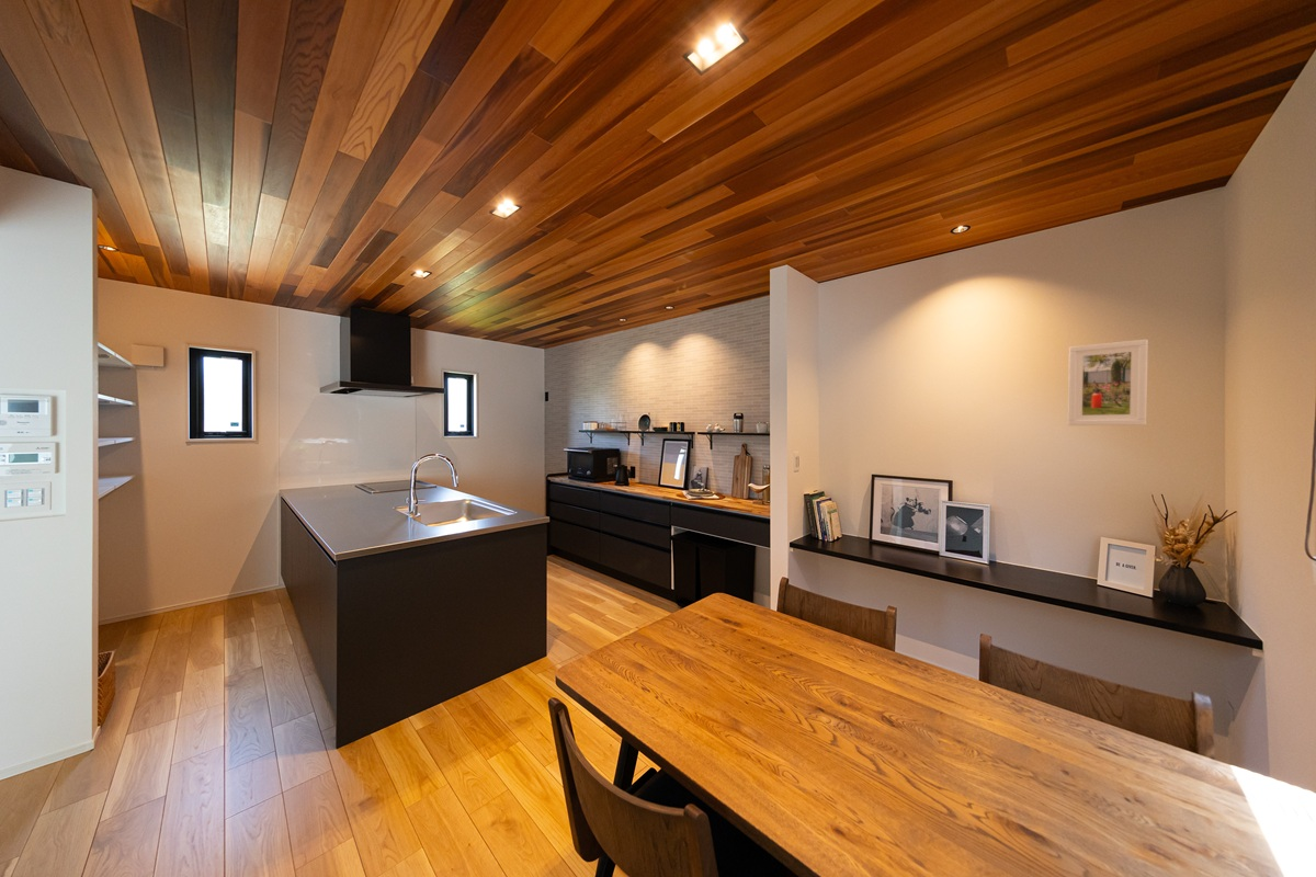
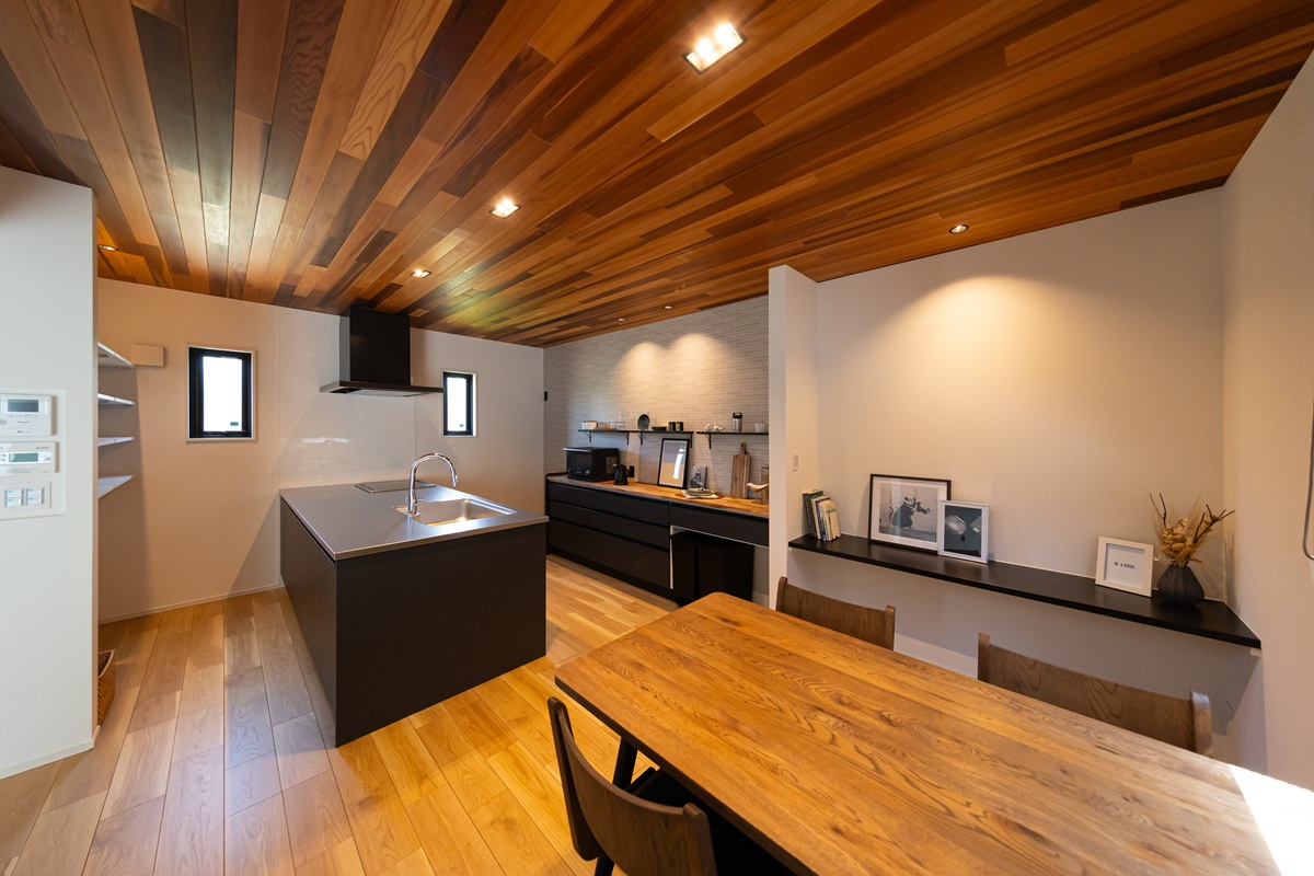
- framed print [1067,339,1149,426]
